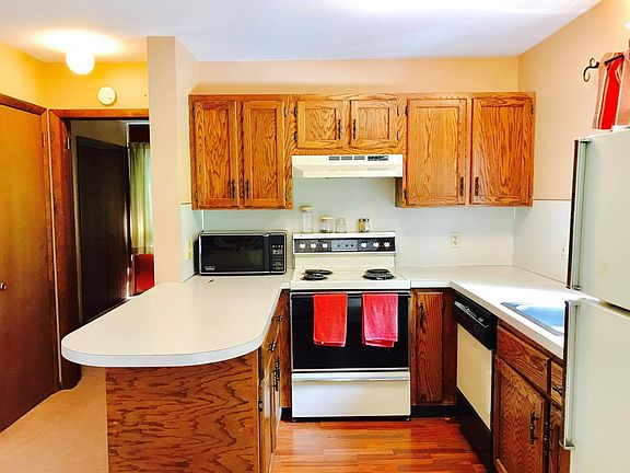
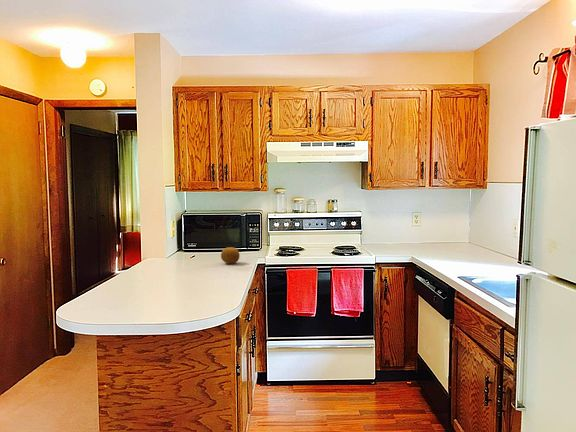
+ fruit [220,246,241,265]
